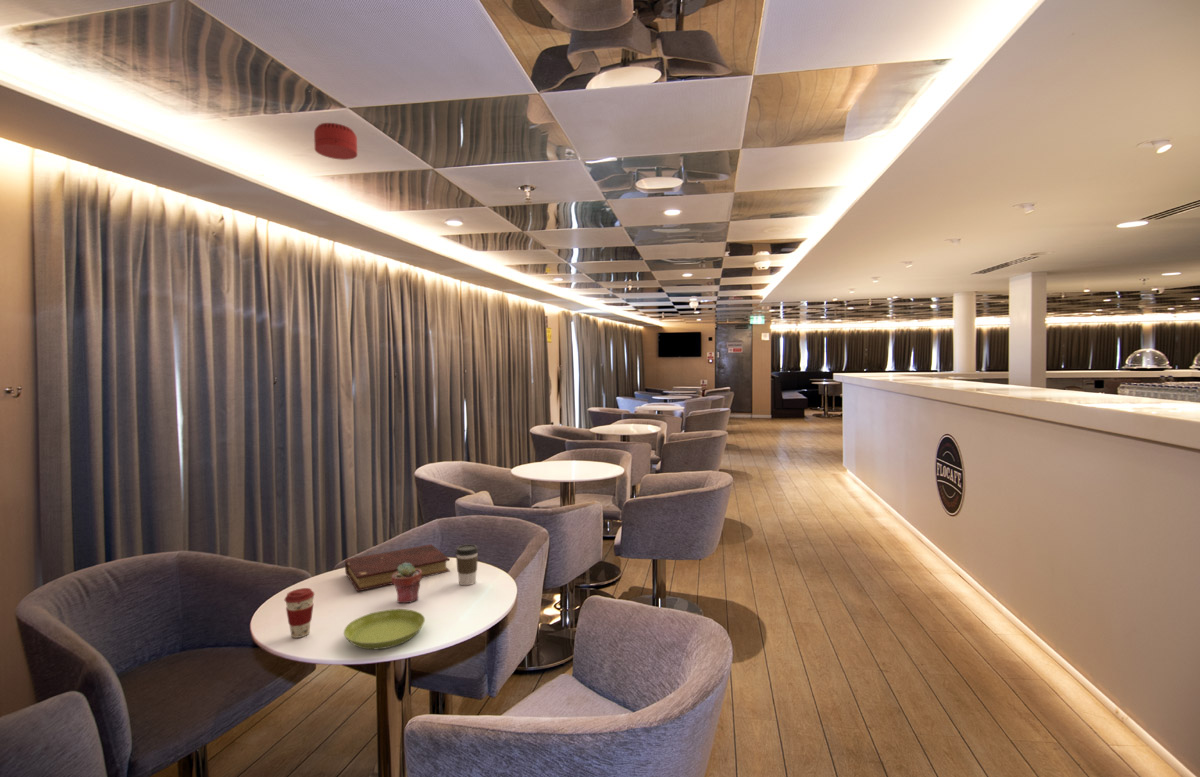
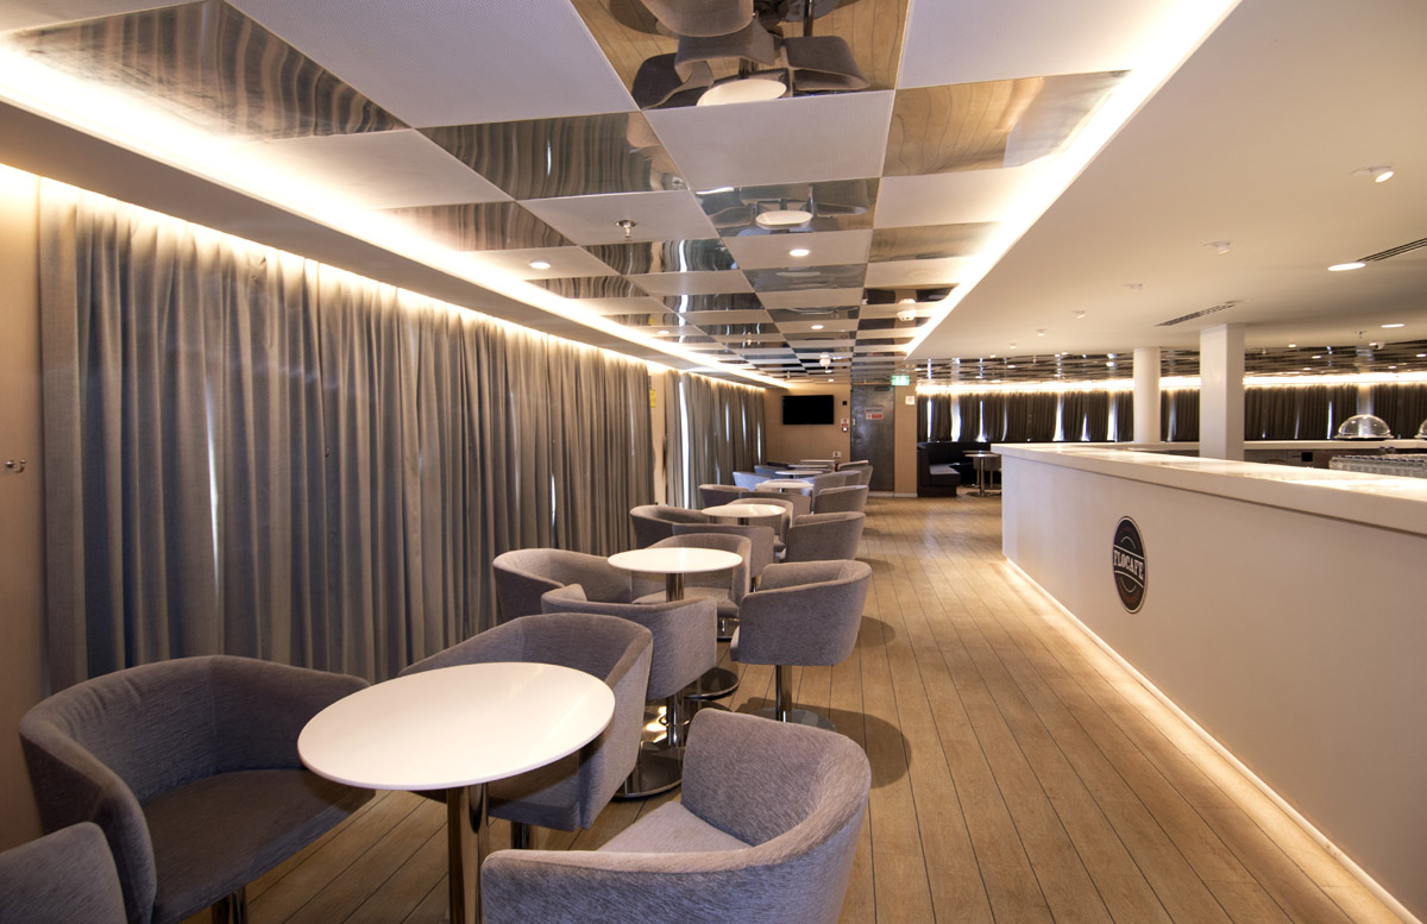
- book [344,543,451,592]
- saucer [343,608,426,650]
- coffee cup [454,543,479,586]
- coffee cup [284,587,315,639]
- smoke detector [313,122,358,161]
- potted succulent [392,563,423,604]
